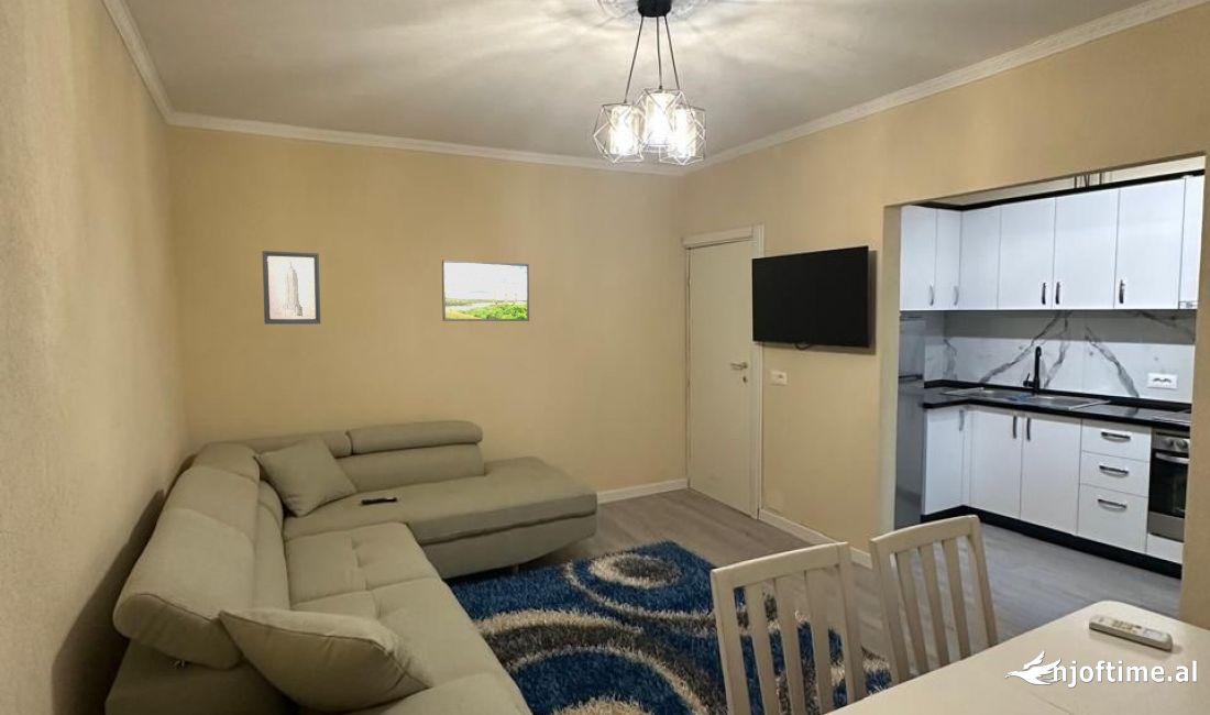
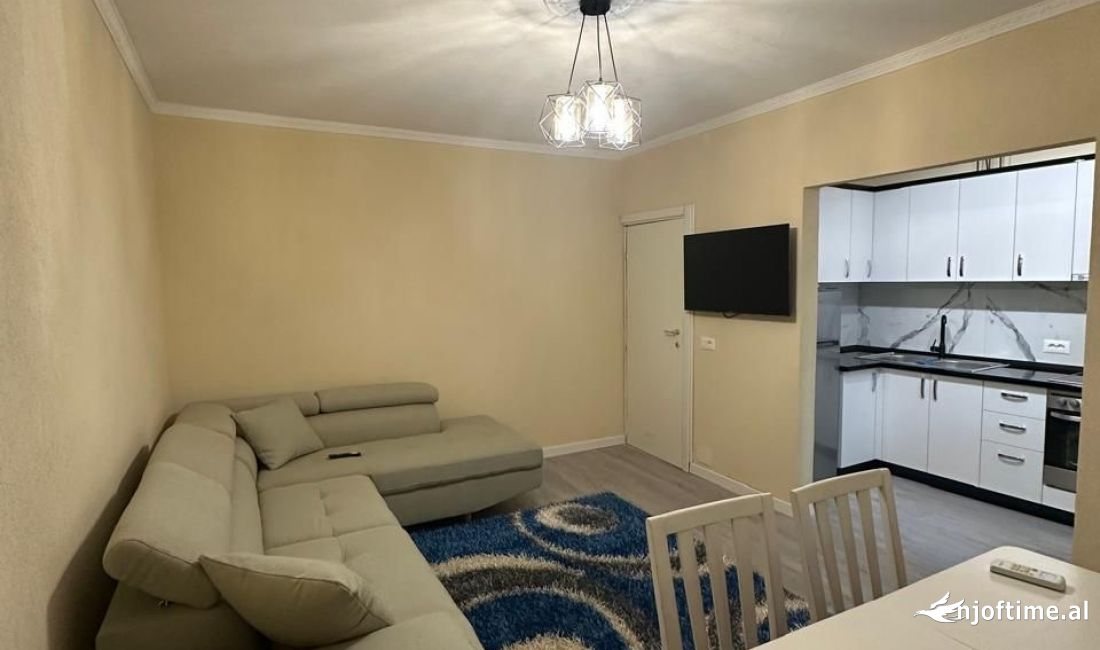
- wall art [262,250,321,324]
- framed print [441,258,530,322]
